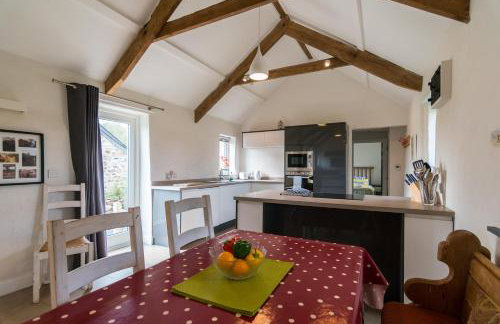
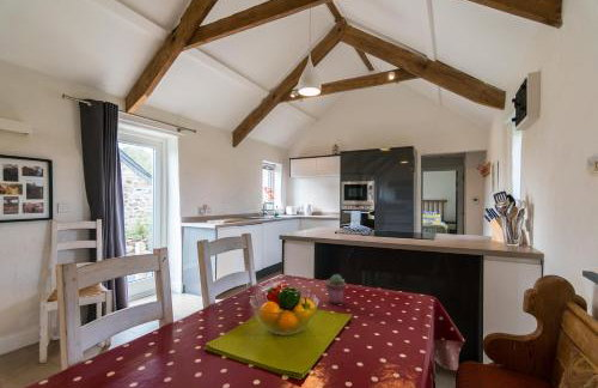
+ potted succulent [324,273,347,304]
